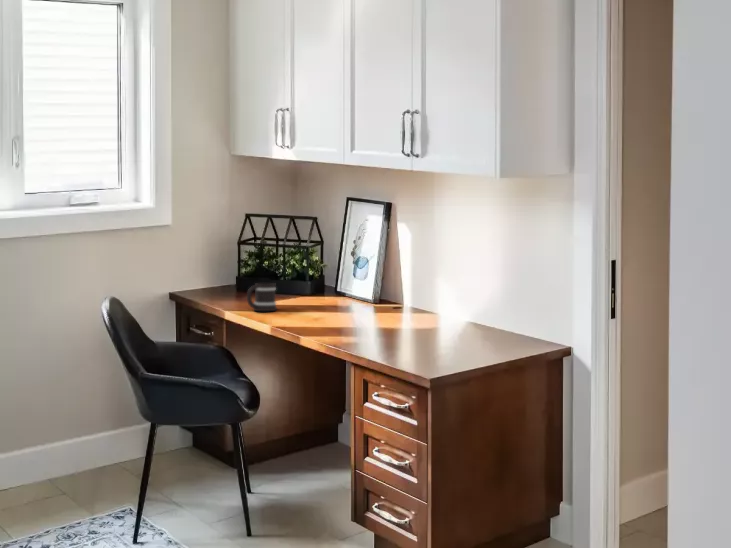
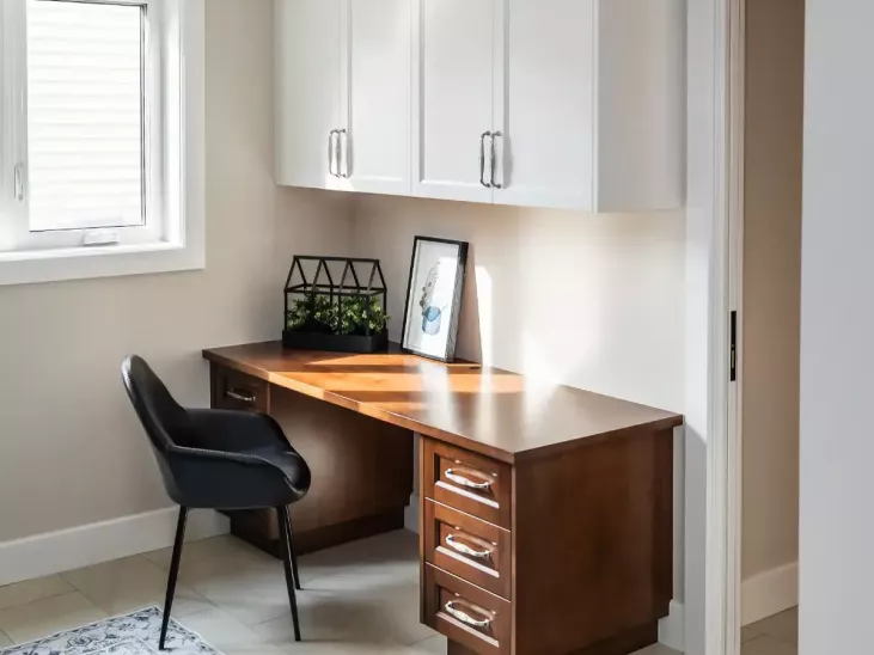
- mug [246,282,278,312]
